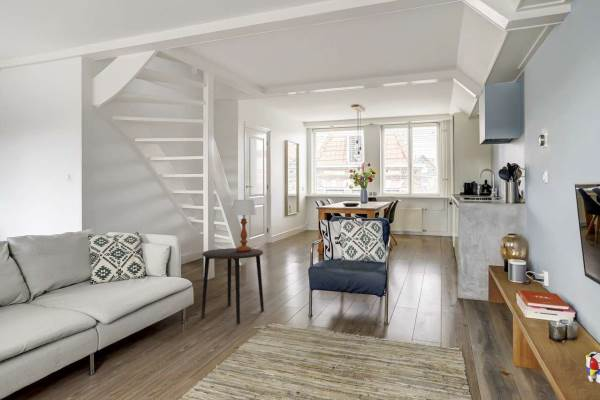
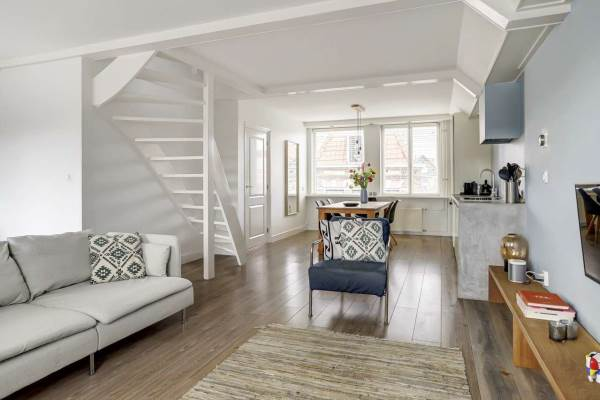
- side table [200,247,265,325]
- table lamp [230,199,257,252]
